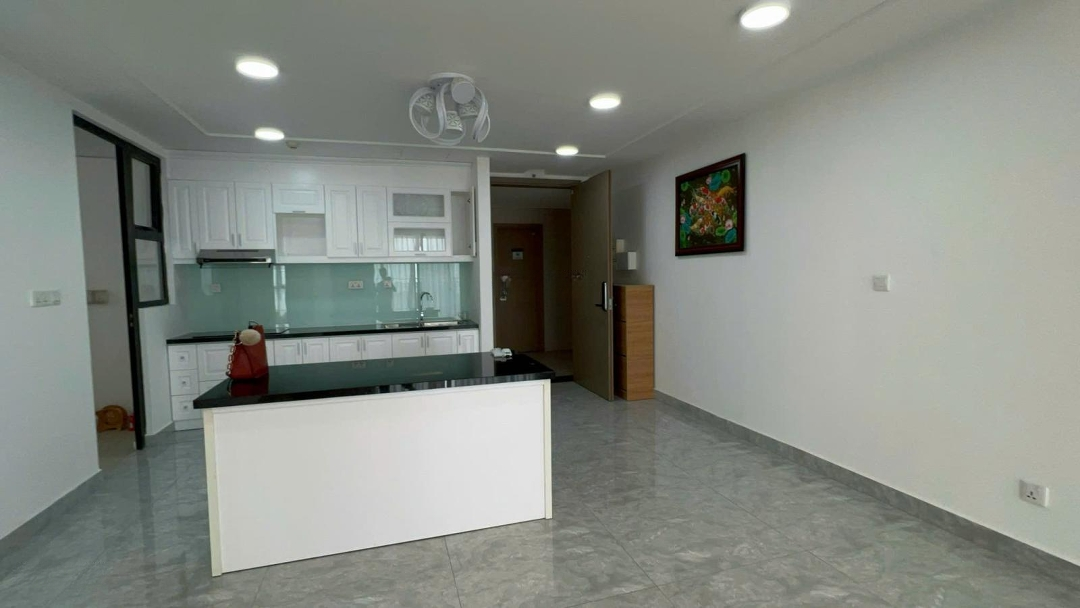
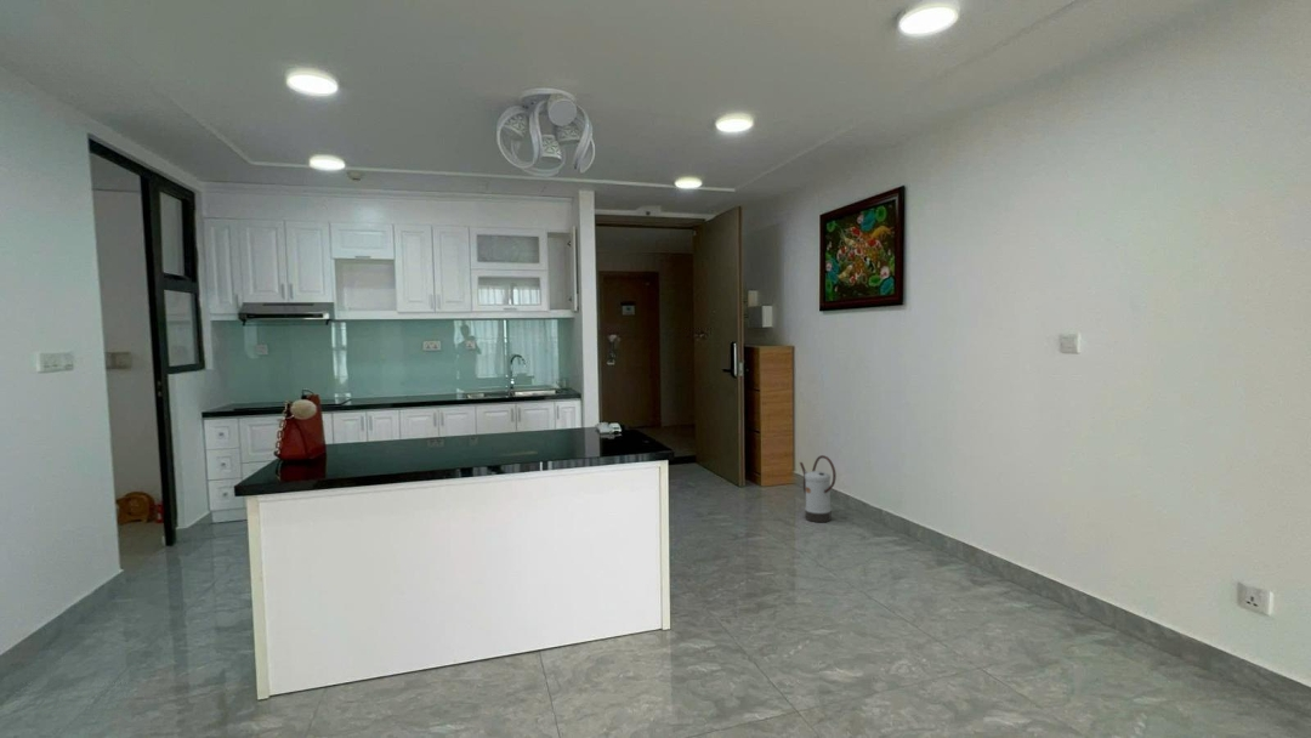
+ watering can [799,454,838,523]
